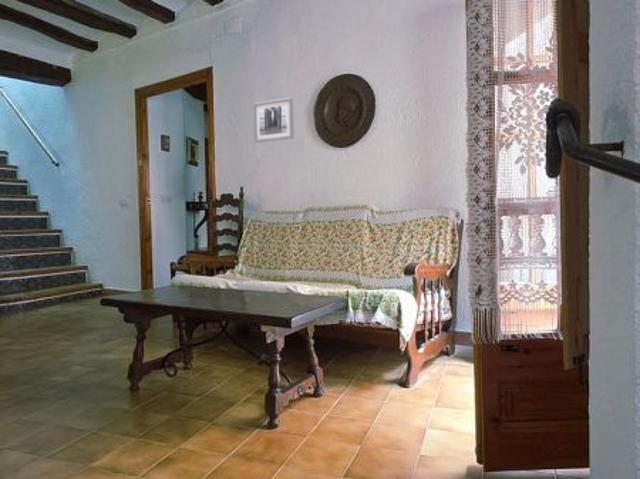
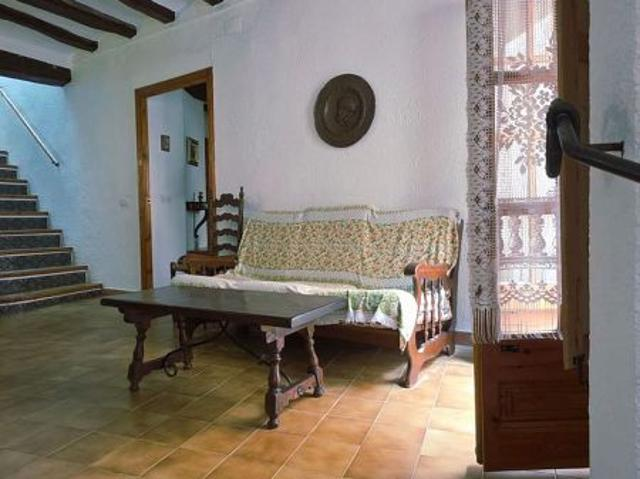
- wall art [252,97,295,144]
